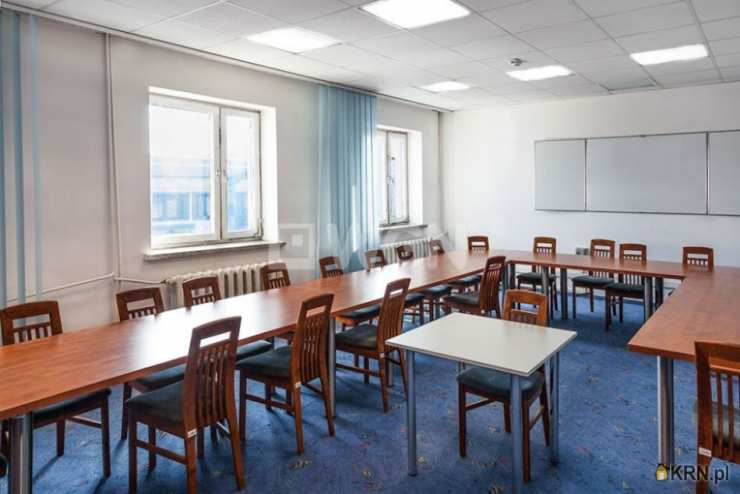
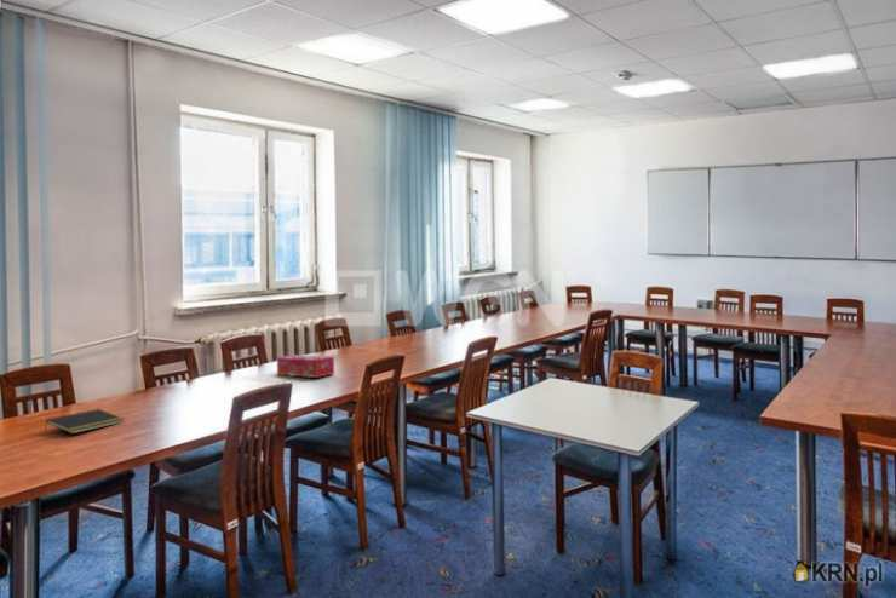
+ tissue box [276,353,335,379]
+ notepad [44,408,126,435]
